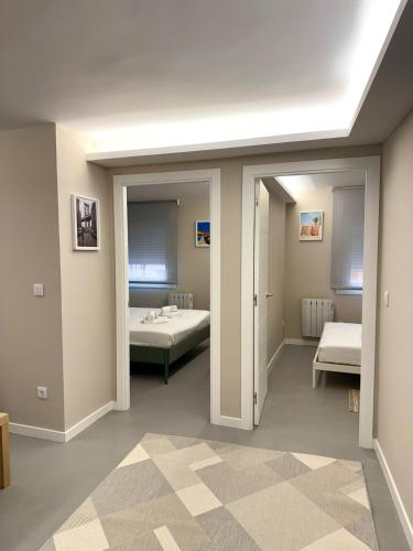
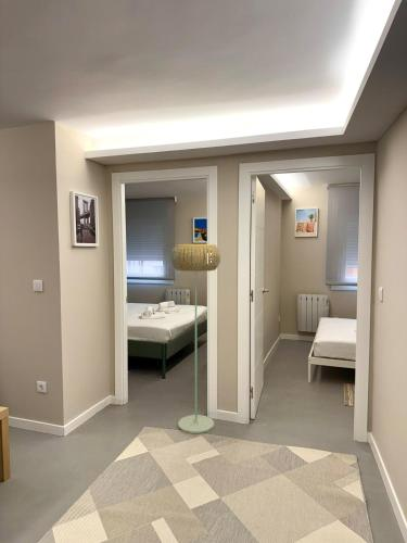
+ floor lamp [170,243,221,434]
